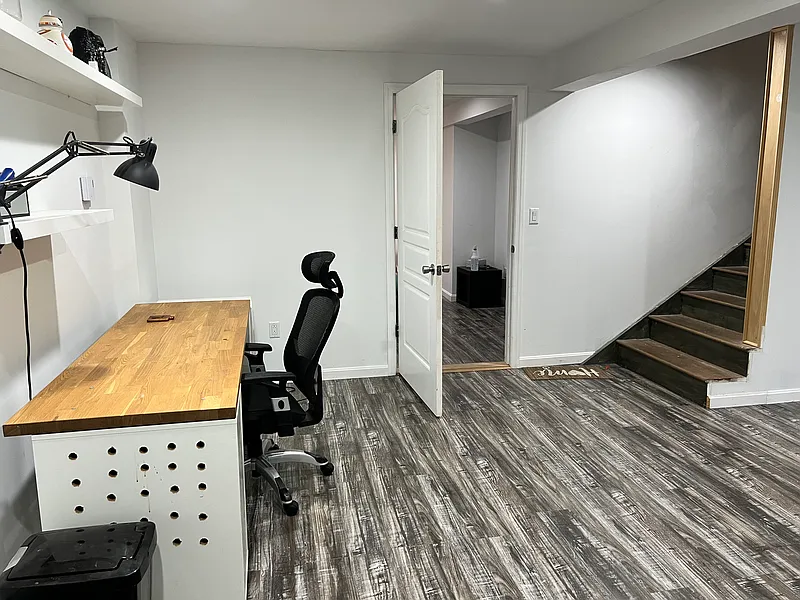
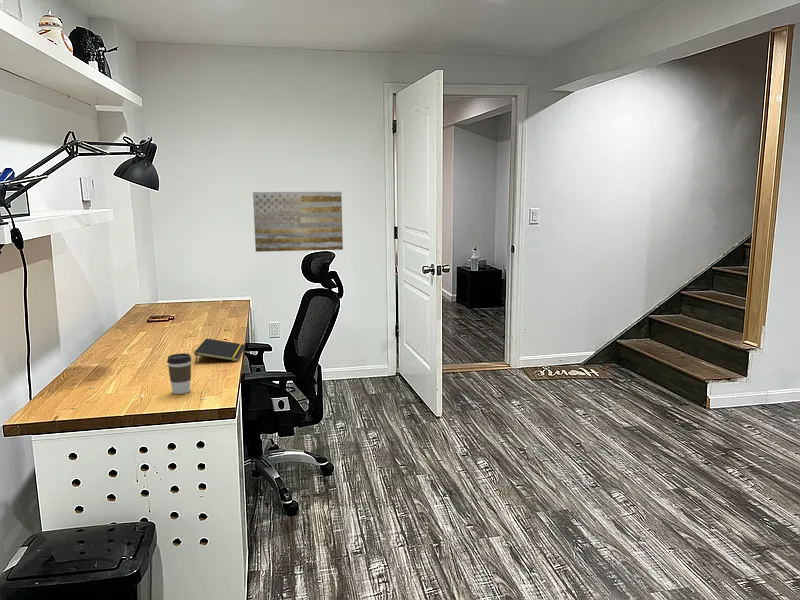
+ wall art [252,191,344,253]
+ coffee cup [166,353,192,395]
+ notepad [193,338,246,364]
